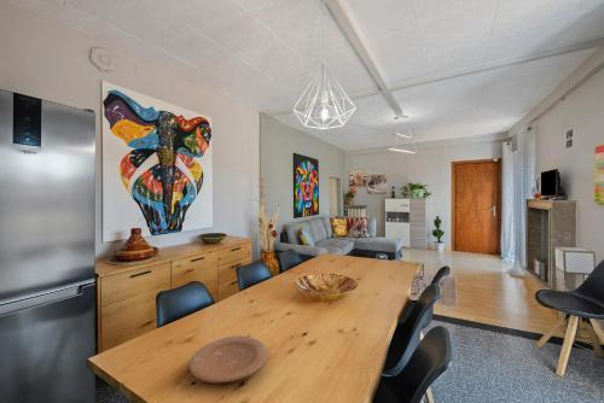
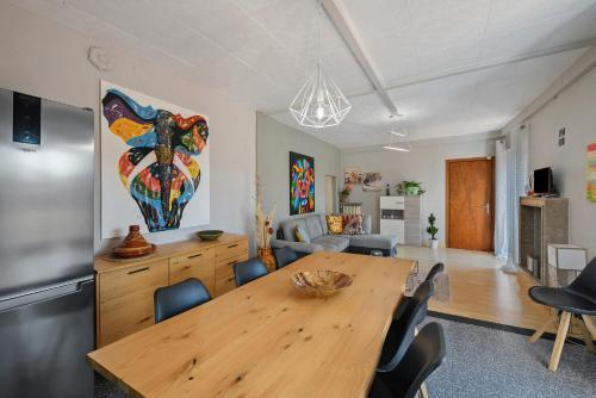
- plate [188,334,269,384]
